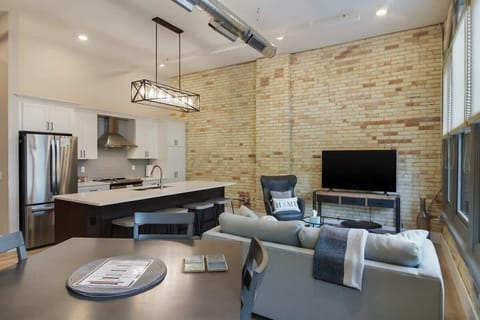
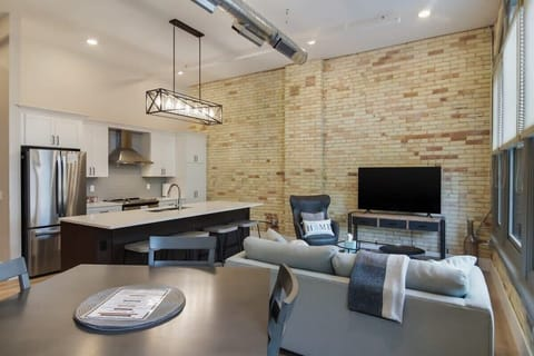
- drink coaster [183,254,229,274]
